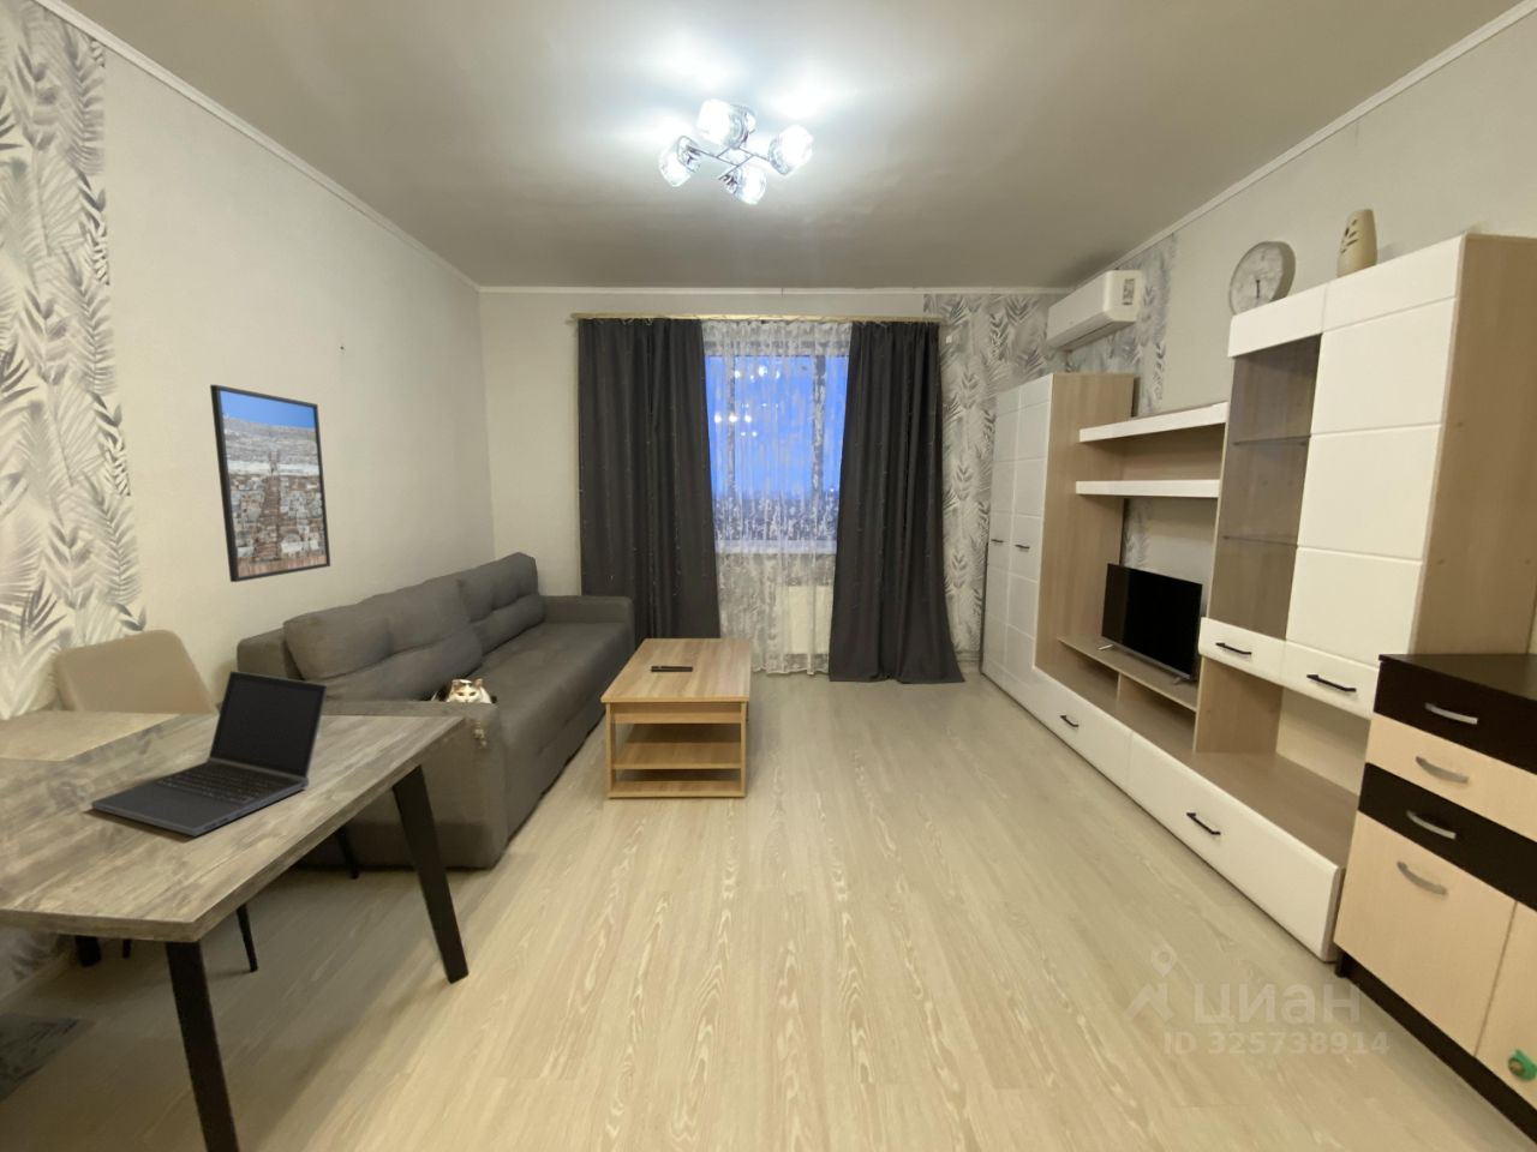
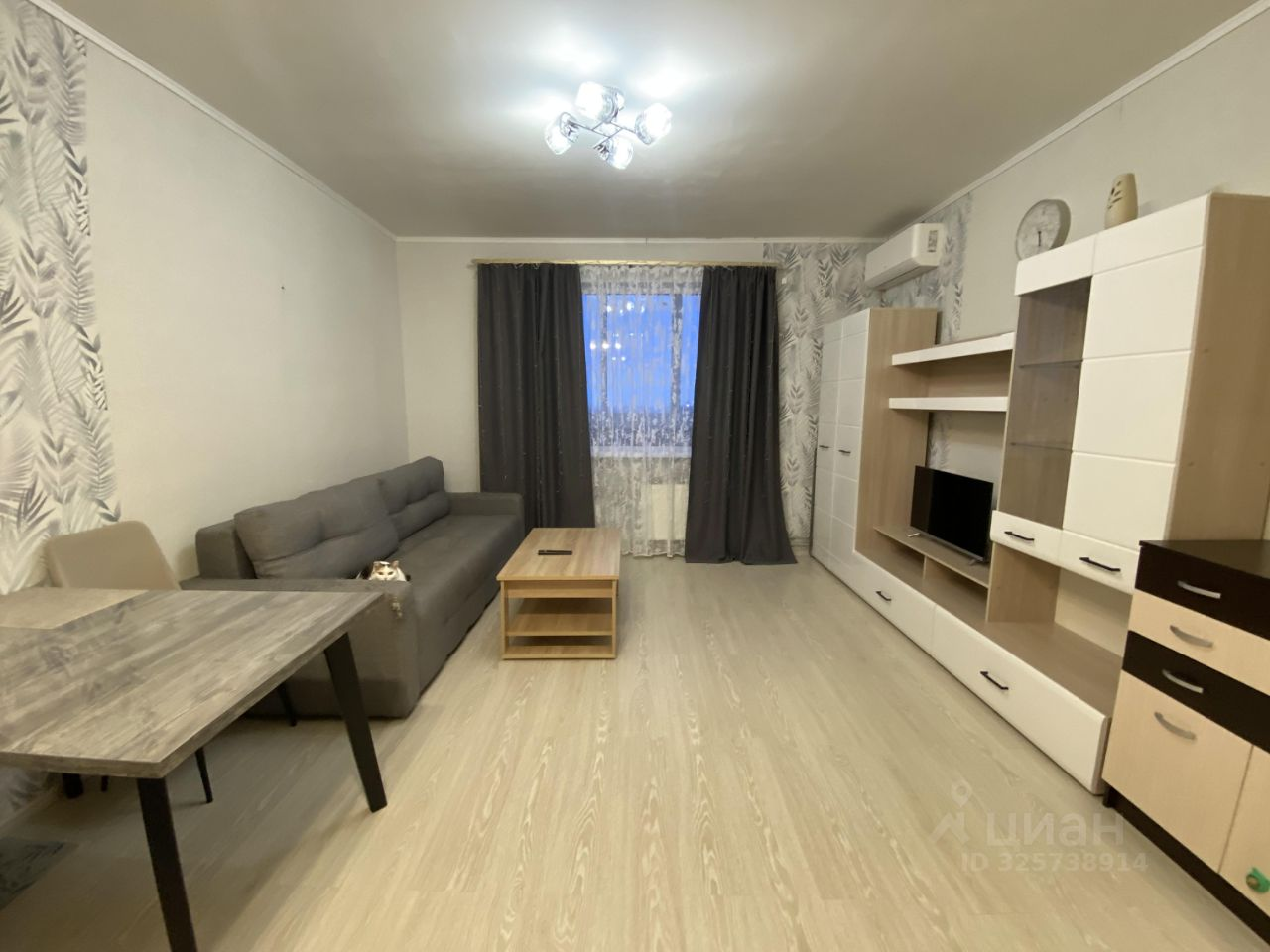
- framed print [209,384,332,583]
- laptop computer [90,669,329,837]
